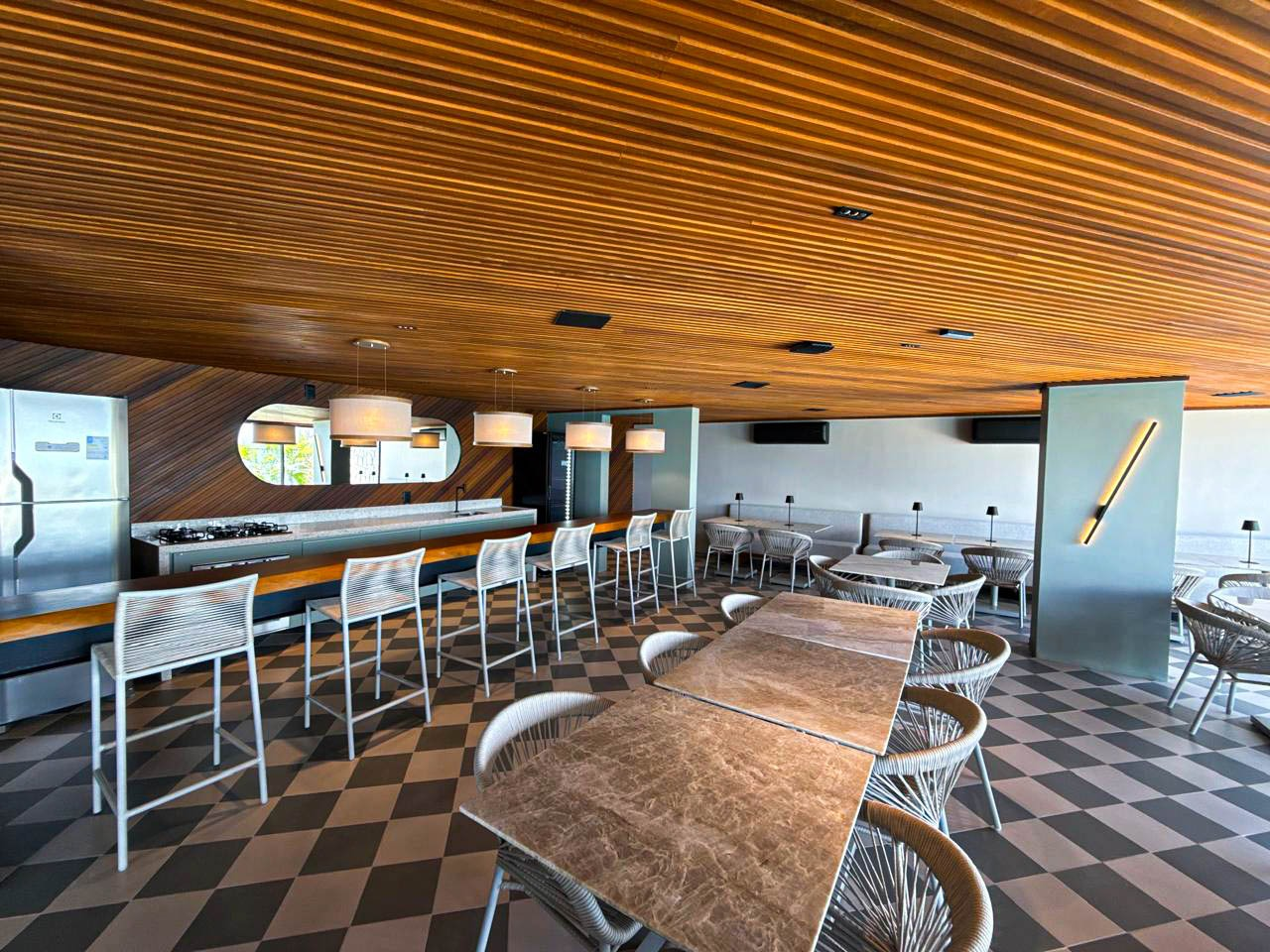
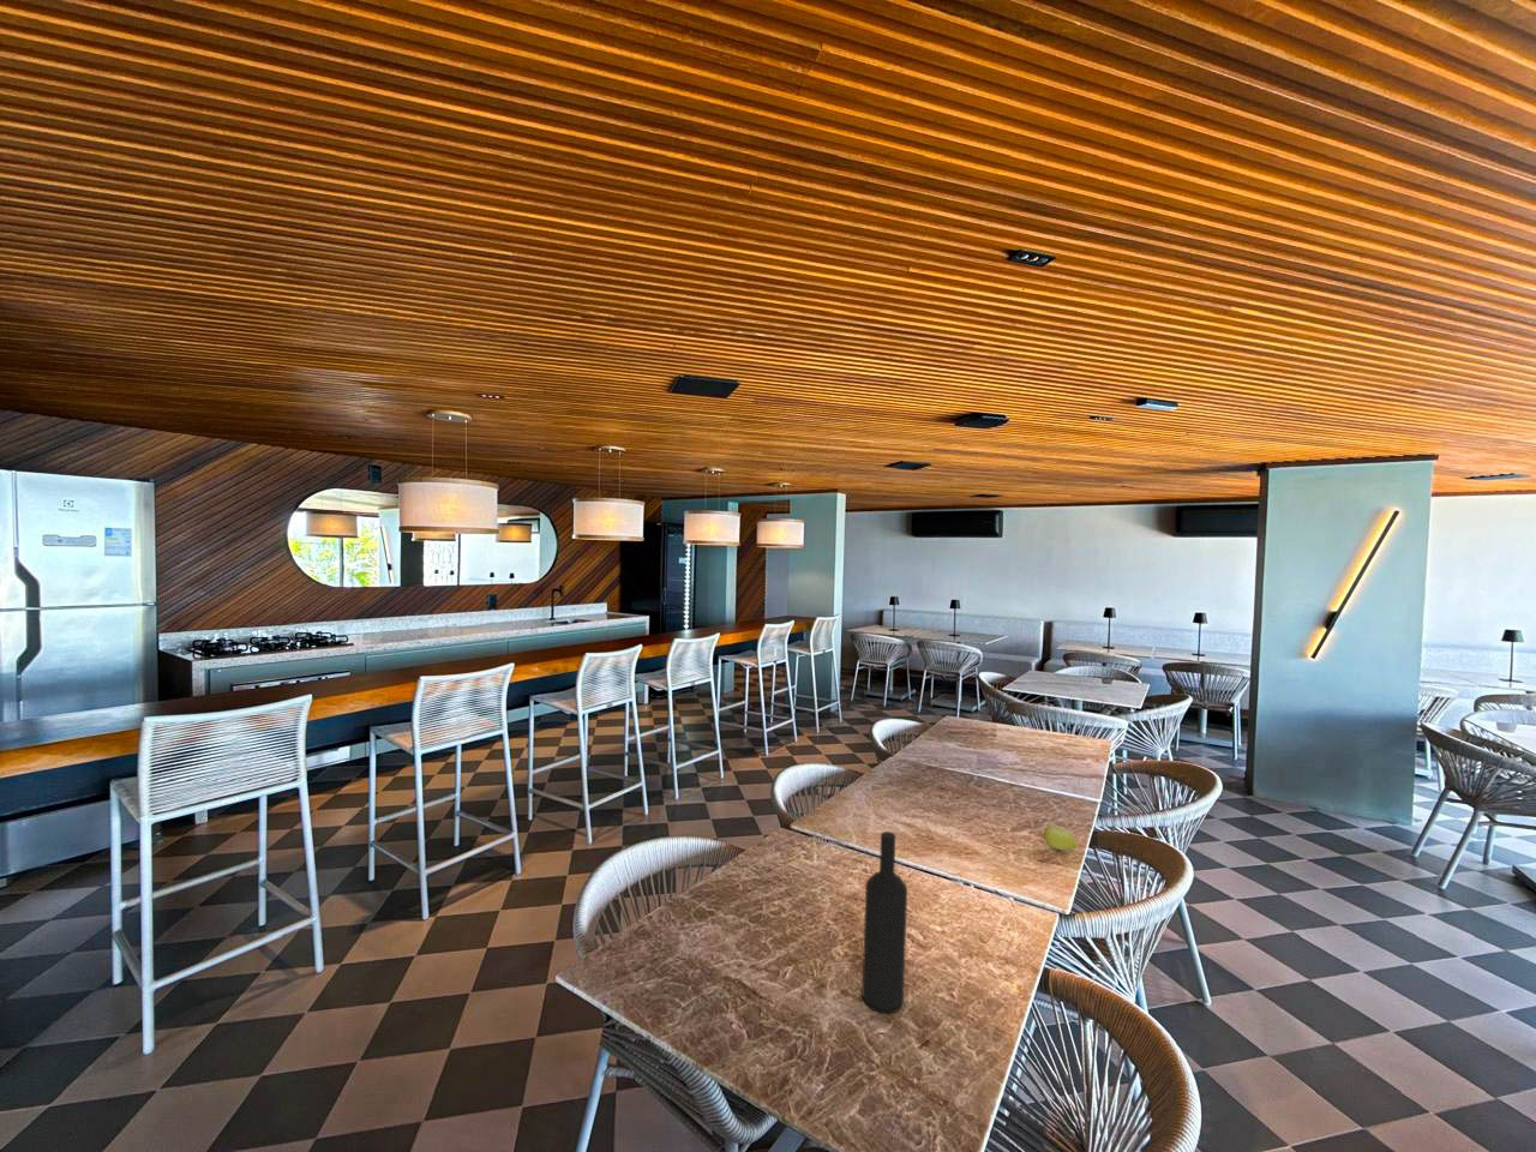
+ wine bottle [860,830,908,1014]
+ fruit [1040,824,1079,851]
